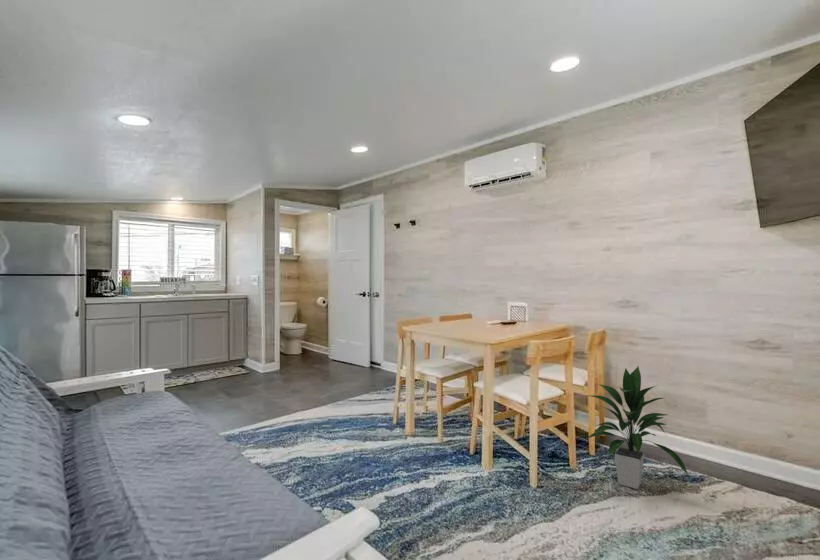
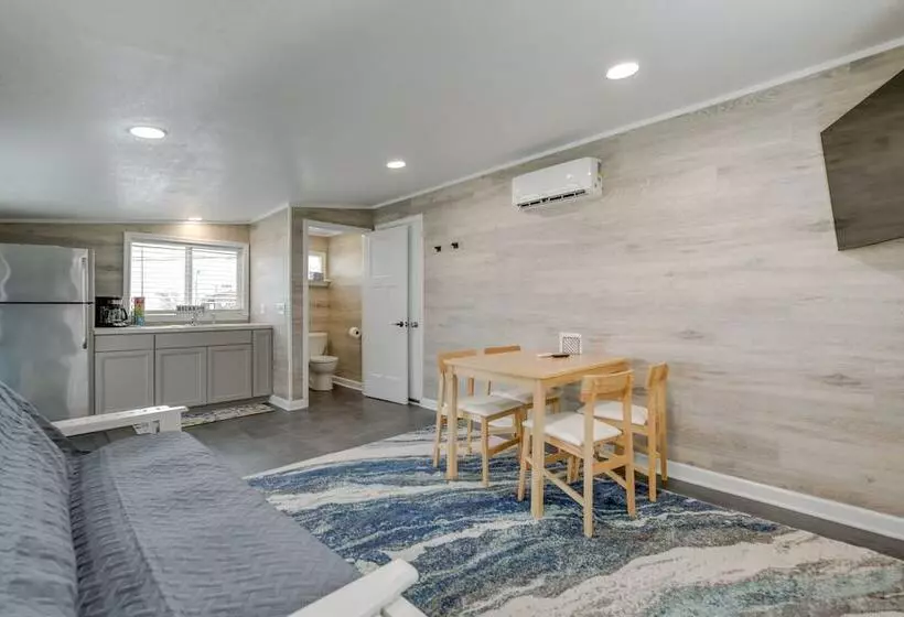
- indoor plant [585,365,690,490]
